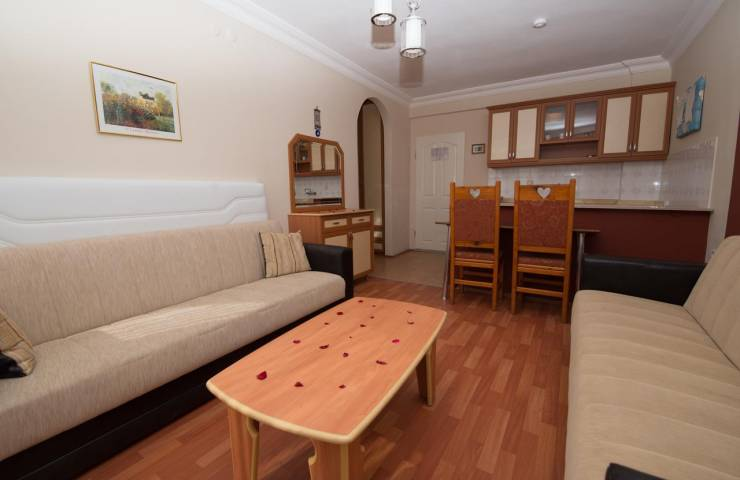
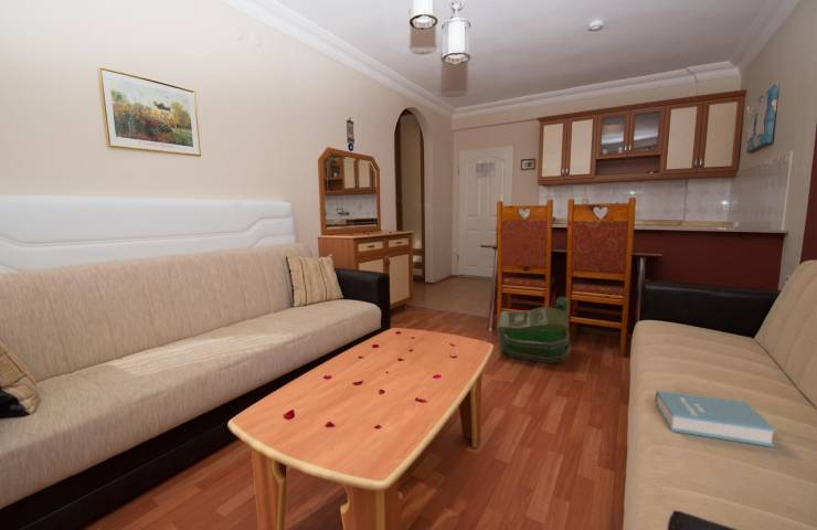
+ book [654,390,777,448]
+ backpack [496,296,572,363]
